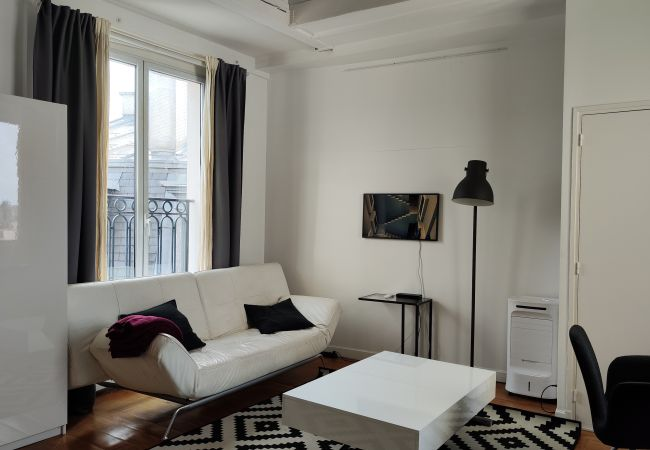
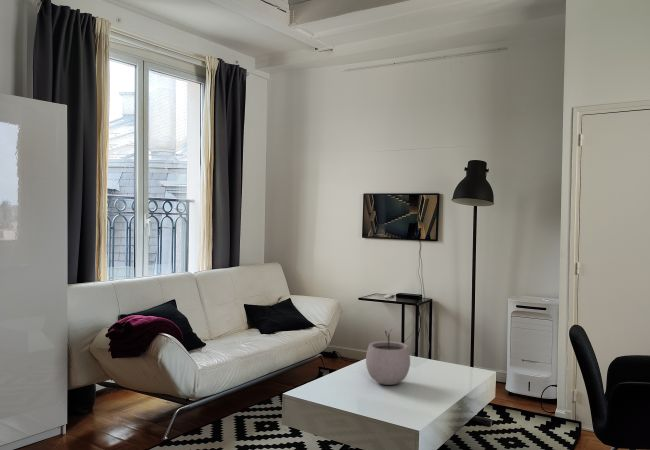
+ plant pot [365,328,411,386]
